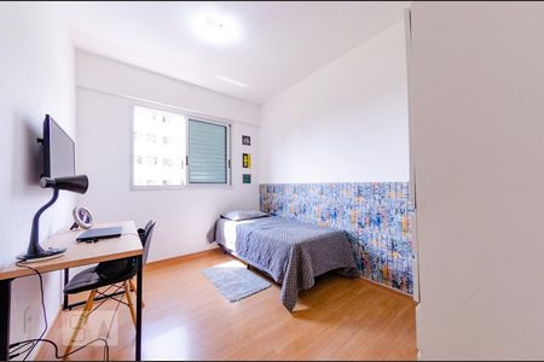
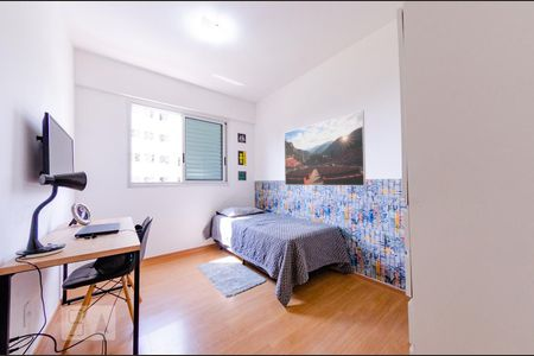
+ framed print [282,109,367,187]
